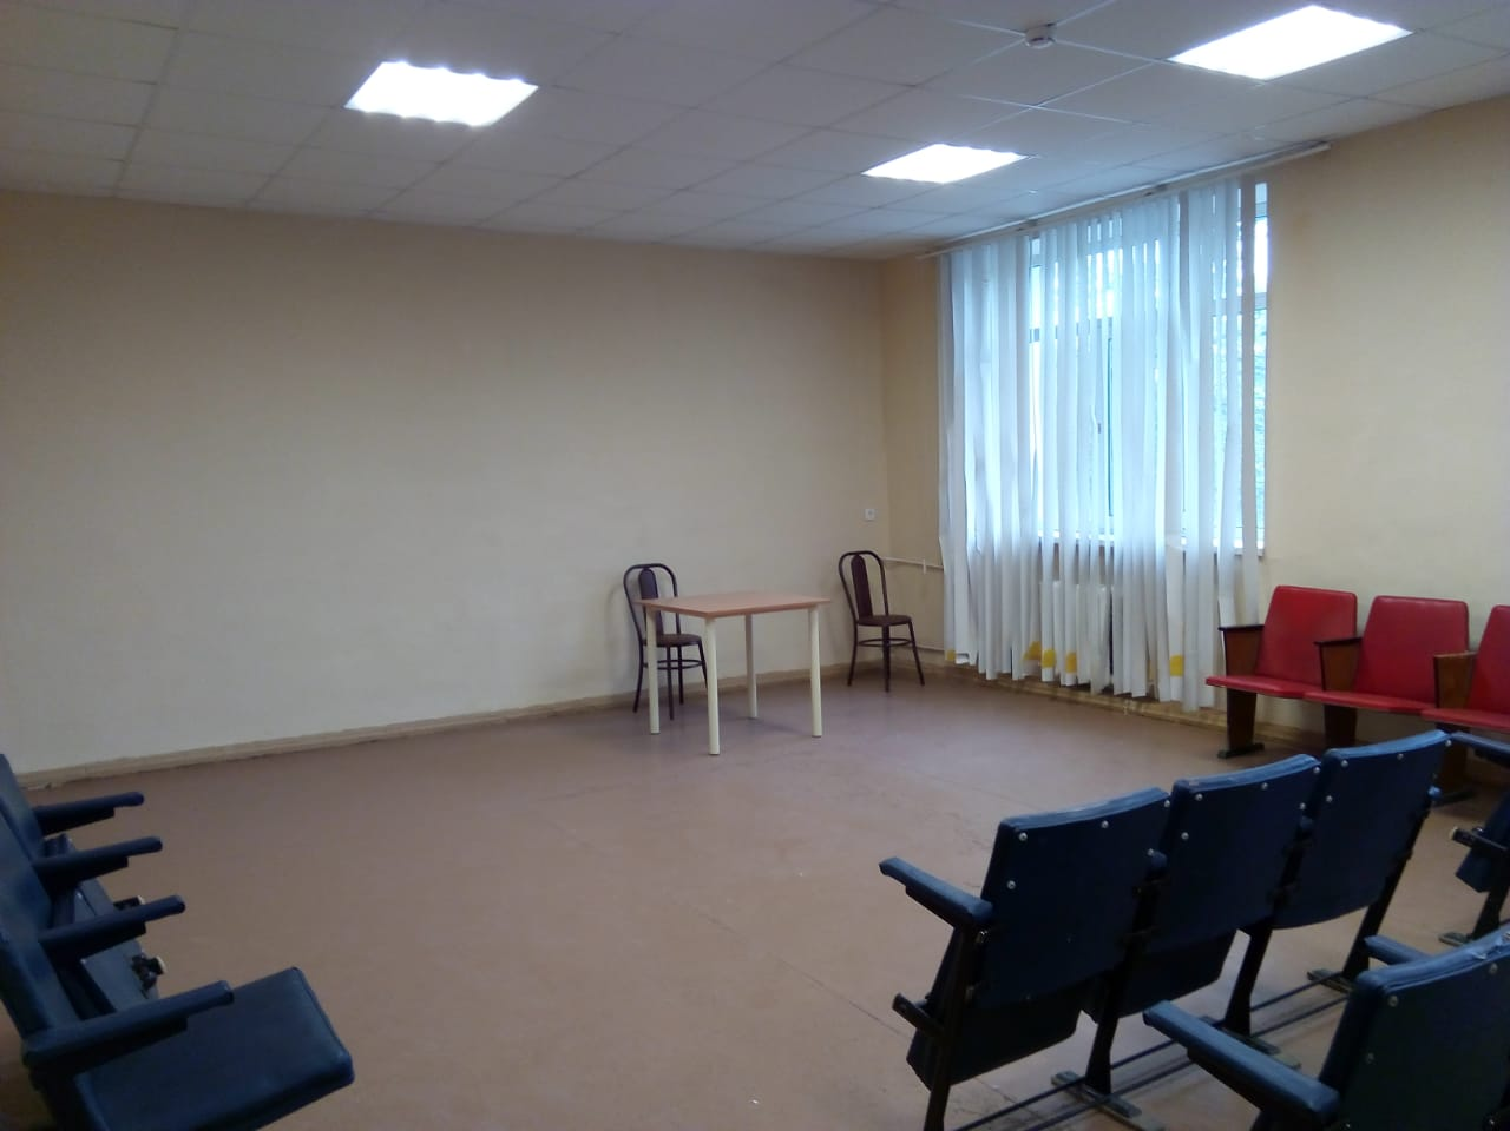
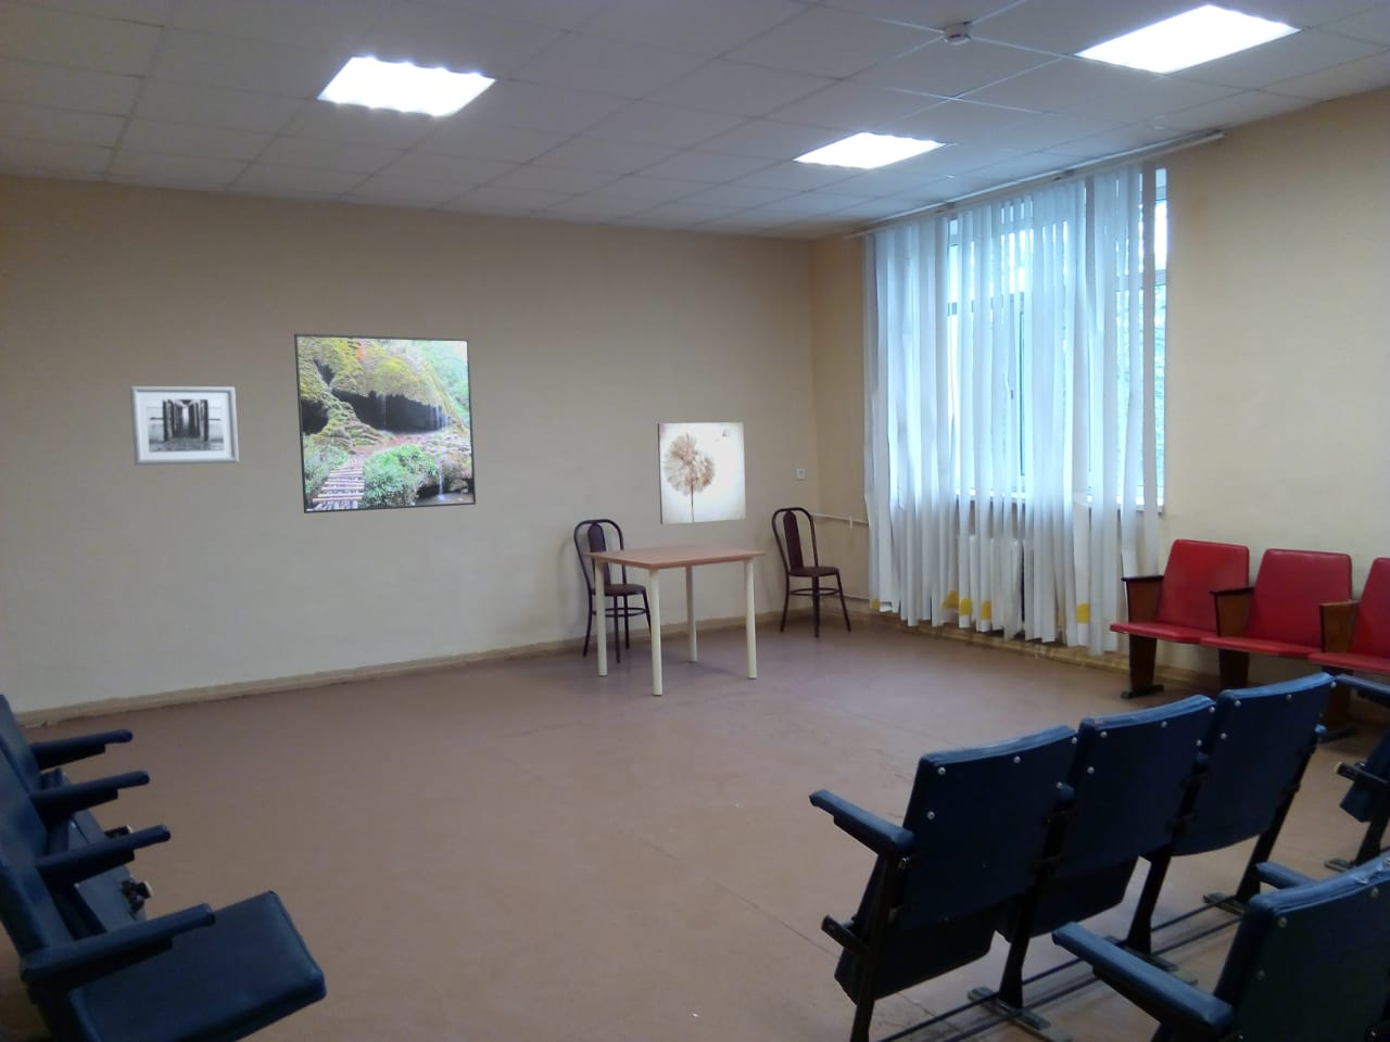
+ wall art [657,421,748,525]
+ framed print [293,332,477,514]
+ wall art [129,385,240,466]
